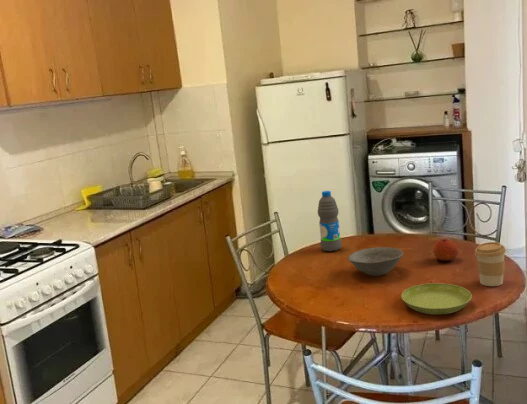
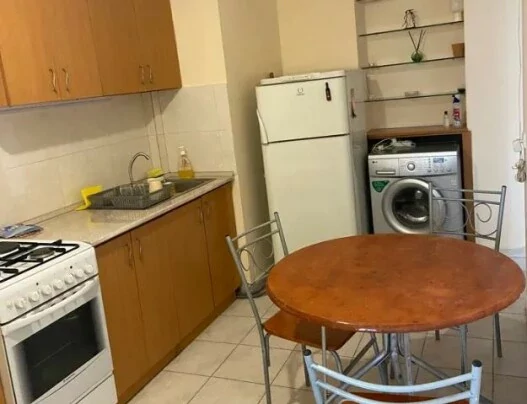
- saucer [400,282,473,316]
- water bottle [317,190,343,252]
- fruit [432,238,459,262]
- bowl [347,246,404,277]
- coffee cup [474,241,507,287]
